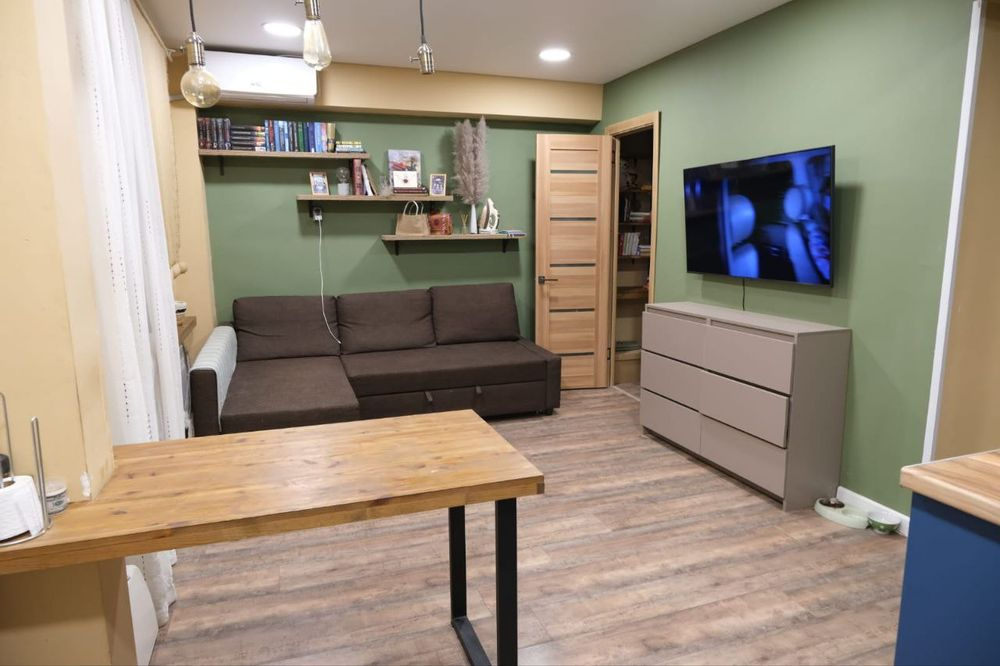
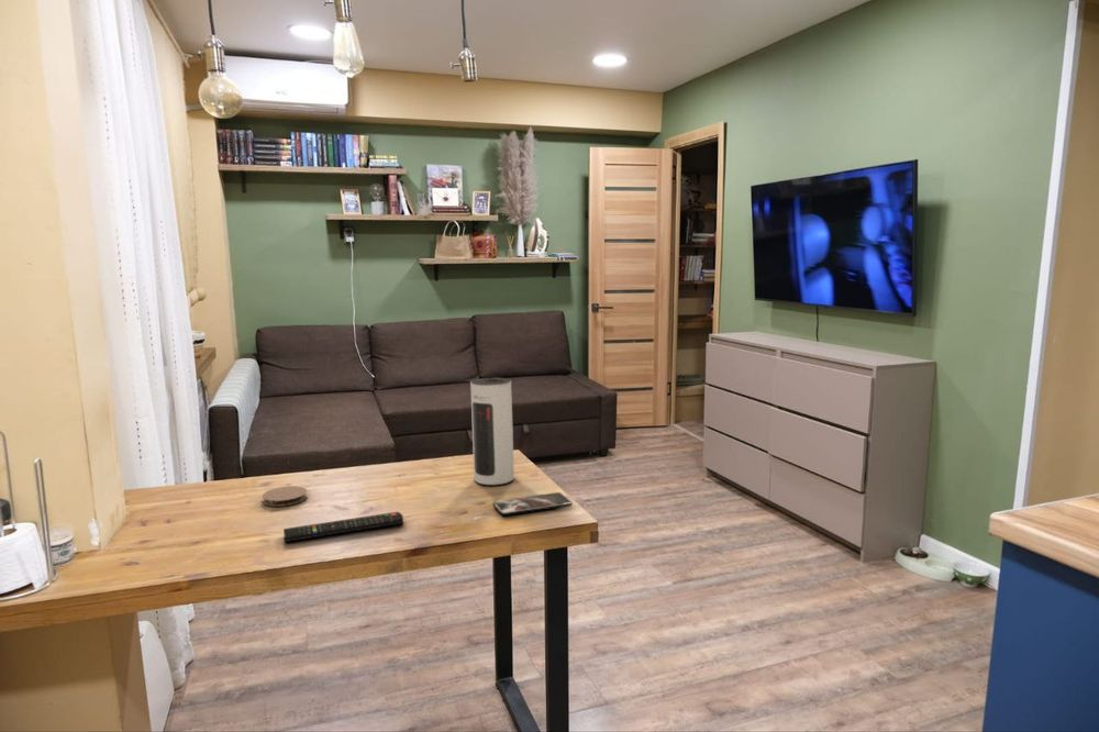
+ smartphone [491,491,574,517]
+ speaker [469,377,515,486]
+ remote control [282,511,404,543]
+ coaster [260,485,309,508]
